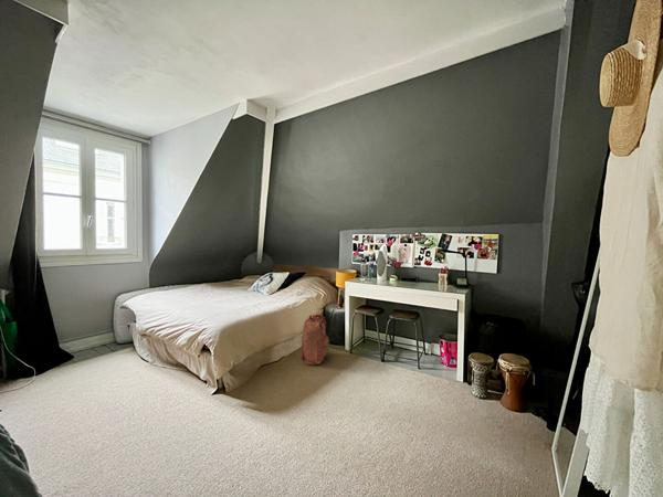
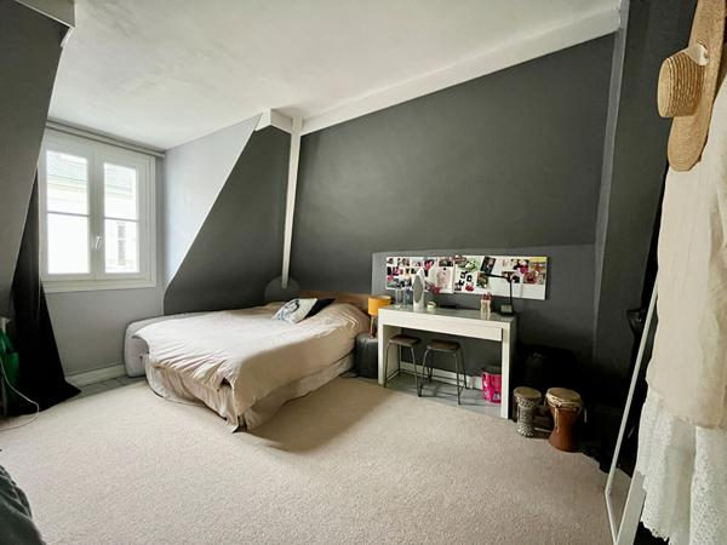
- backpack [298,314,330,366]
